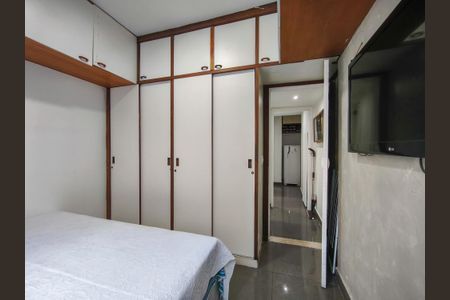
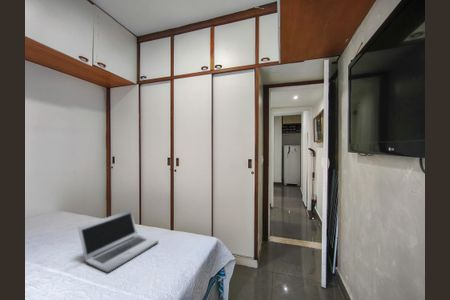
+ laptop [77,209,159,273]
